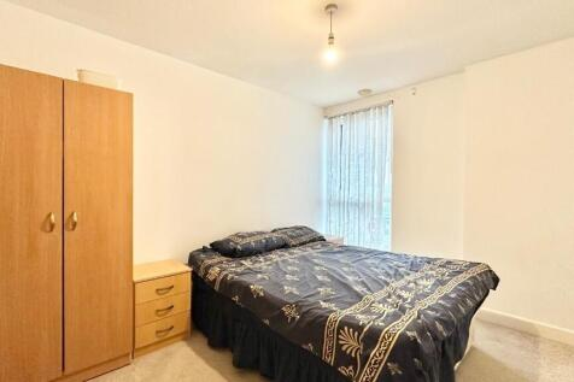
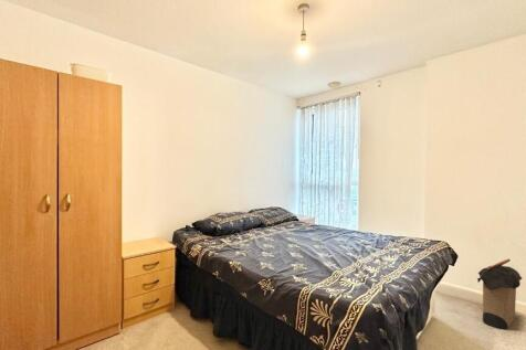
+ laundry hamper [476,258,524,331]
